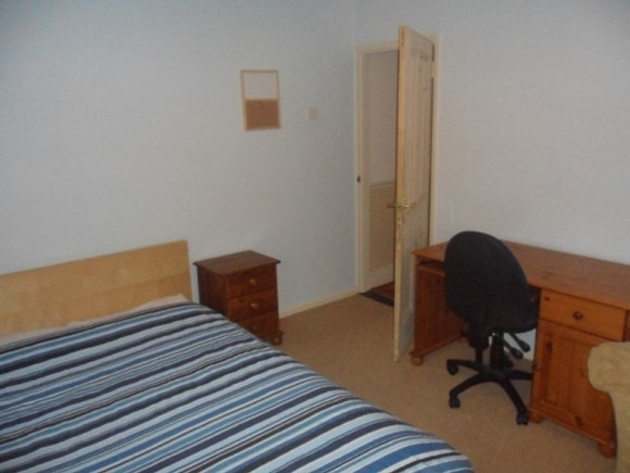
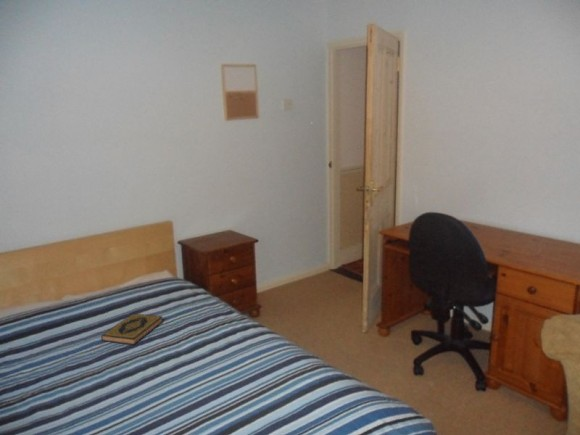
+ hardback book [100,313,164,346]
